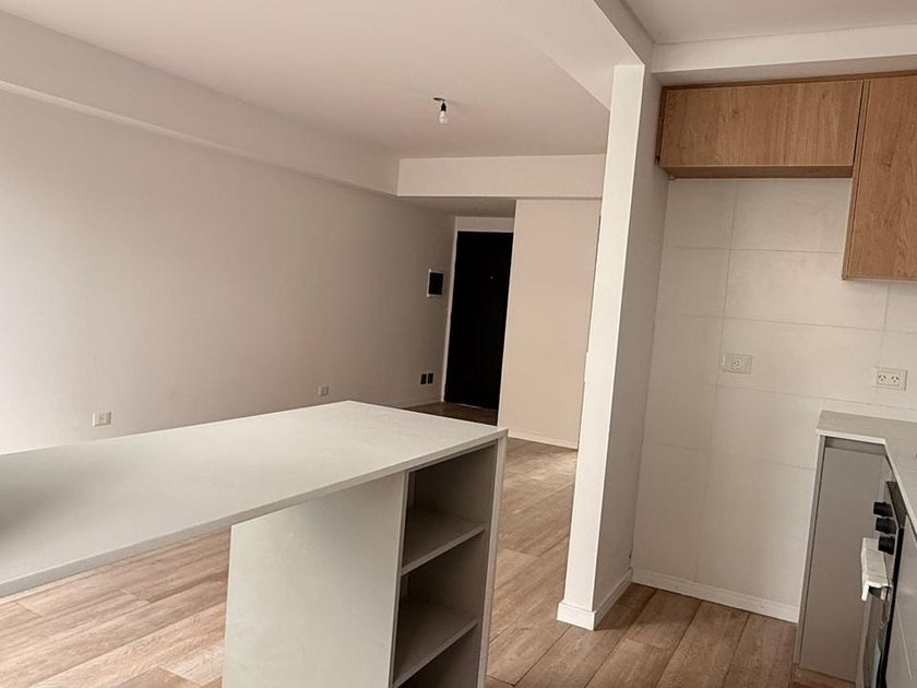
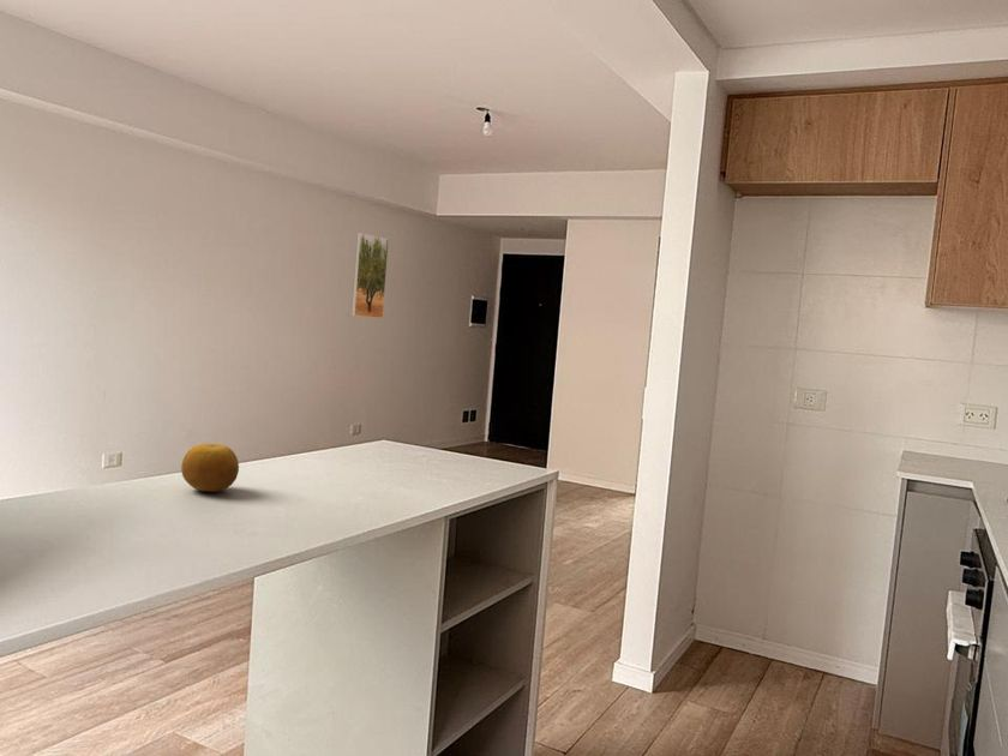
+ fruit [180,443,240,493]
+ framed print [350,232,390,319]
